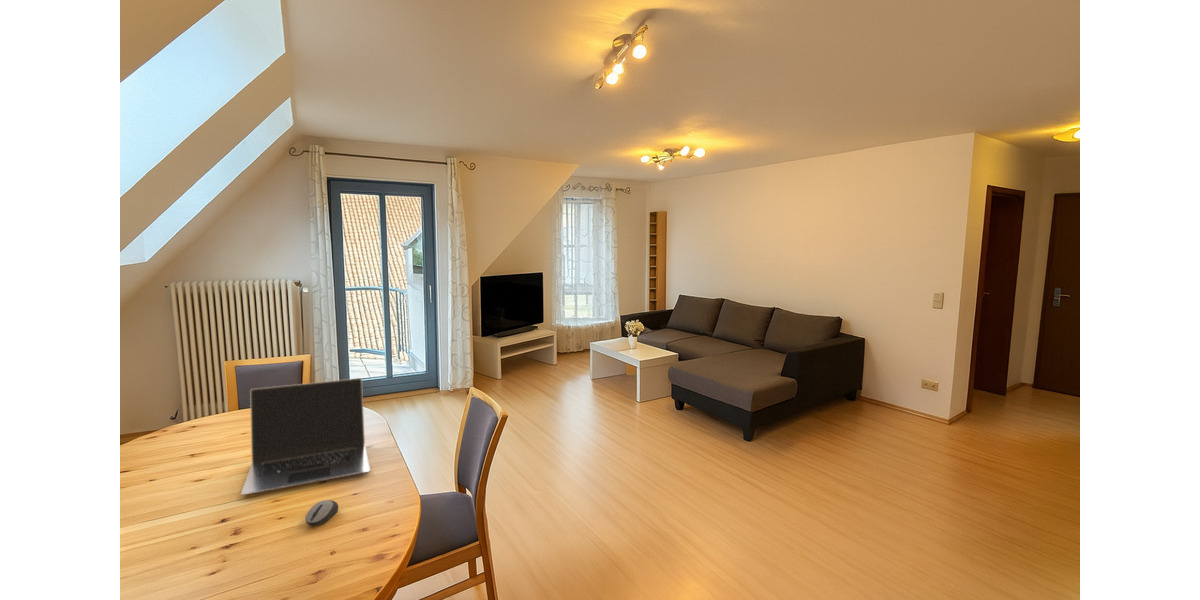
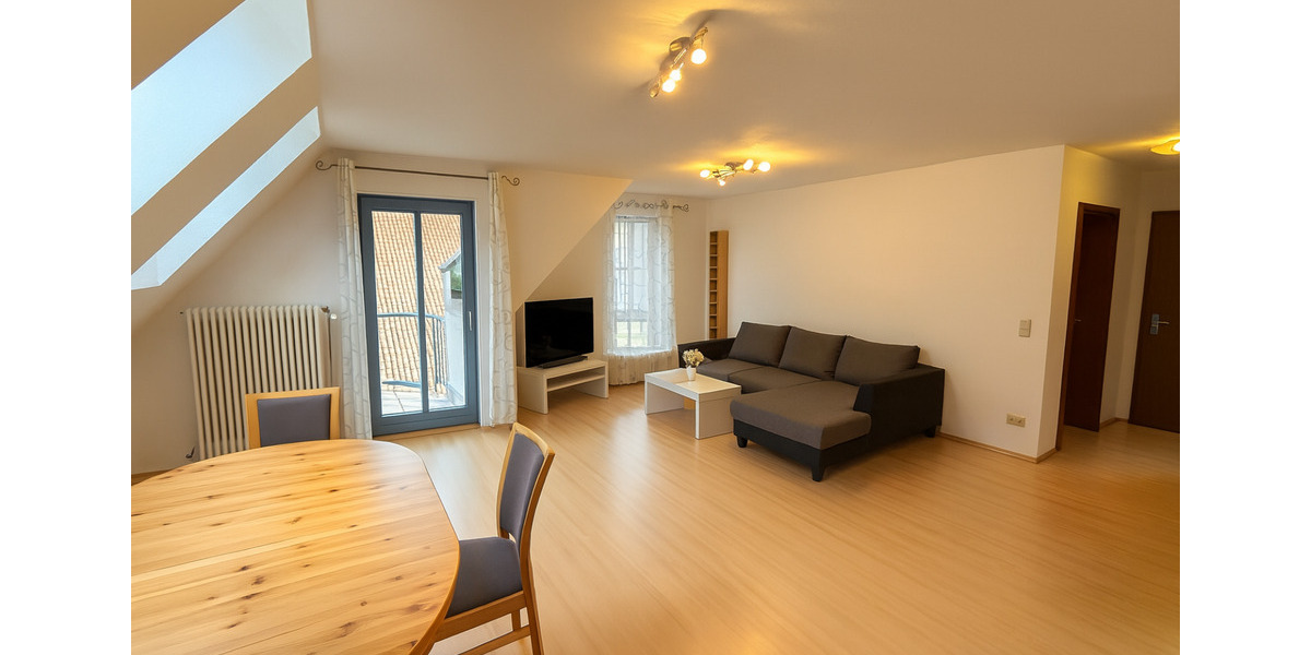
- computer mouse [304,499,339,526]
- laptop [240,377,371,496]
